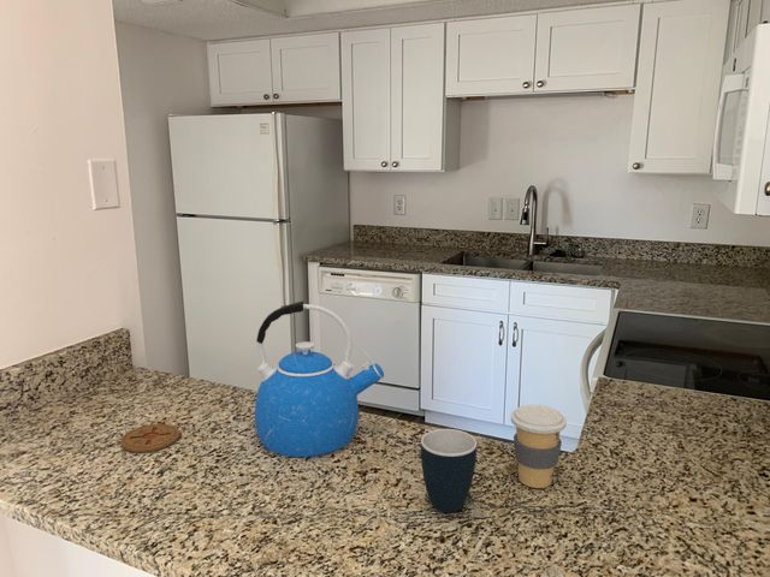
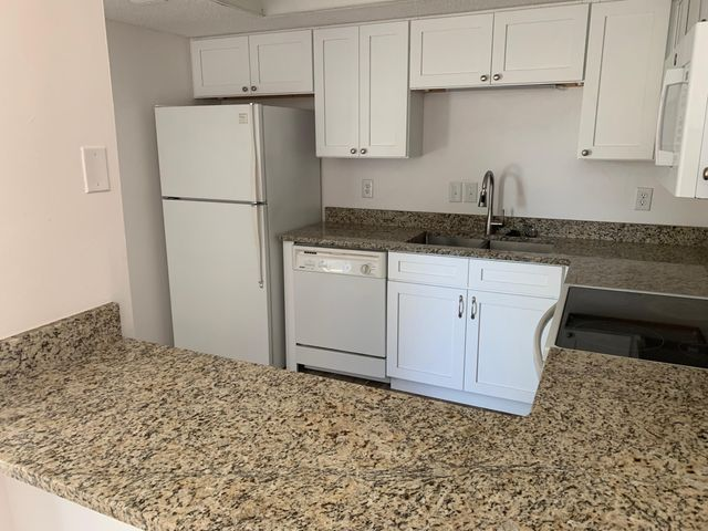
- coaster [119,423,180,453]
- coffee cup [510,404,568,489]
- mug [420,428,478,513]
- kettle [254,301,385,458]
